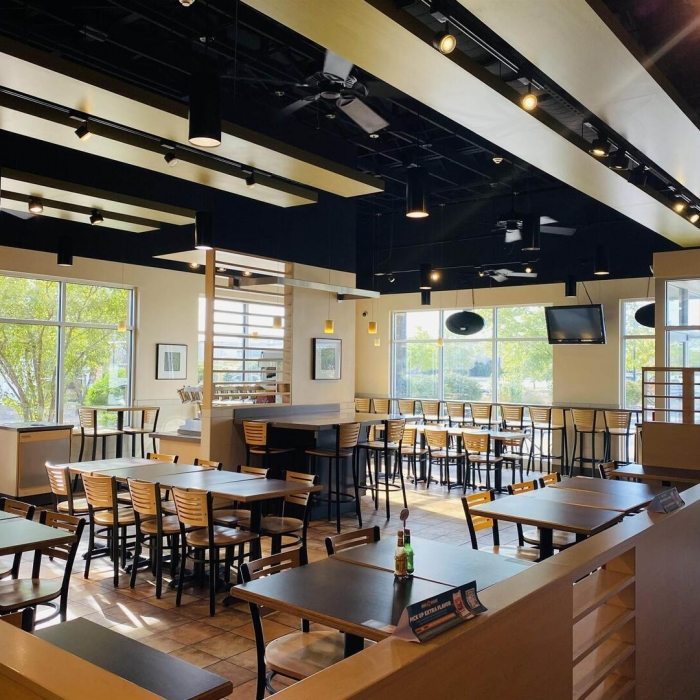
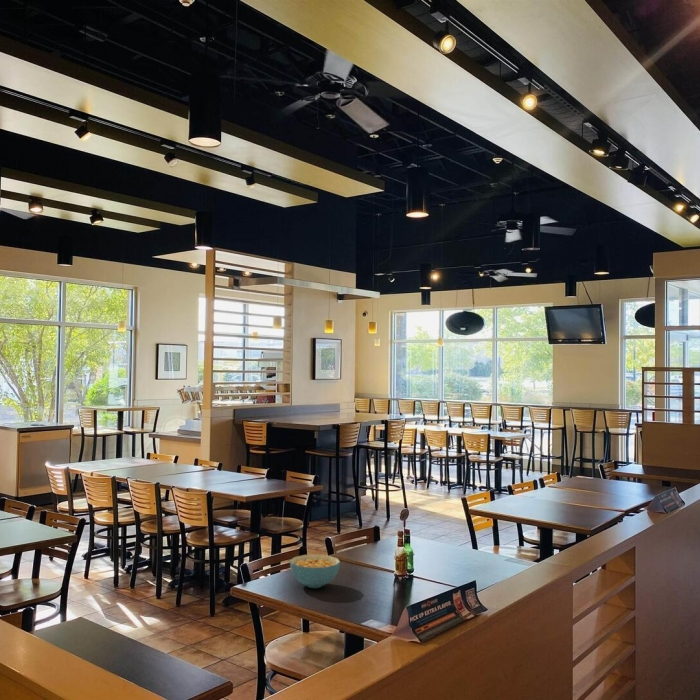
+ cereal bowl [289,554,341,589]
